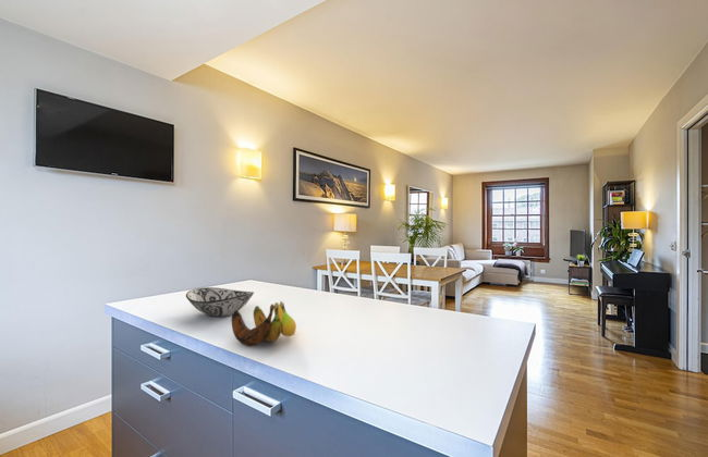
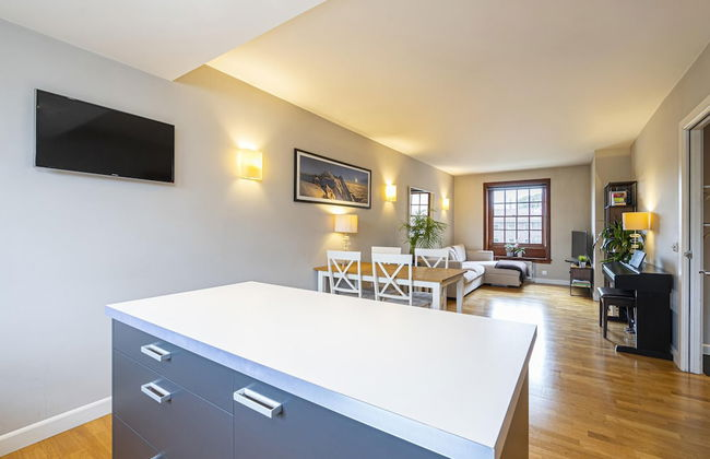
- decorative bowl [185,286,255,318]
- banana [231,300,297,347]
